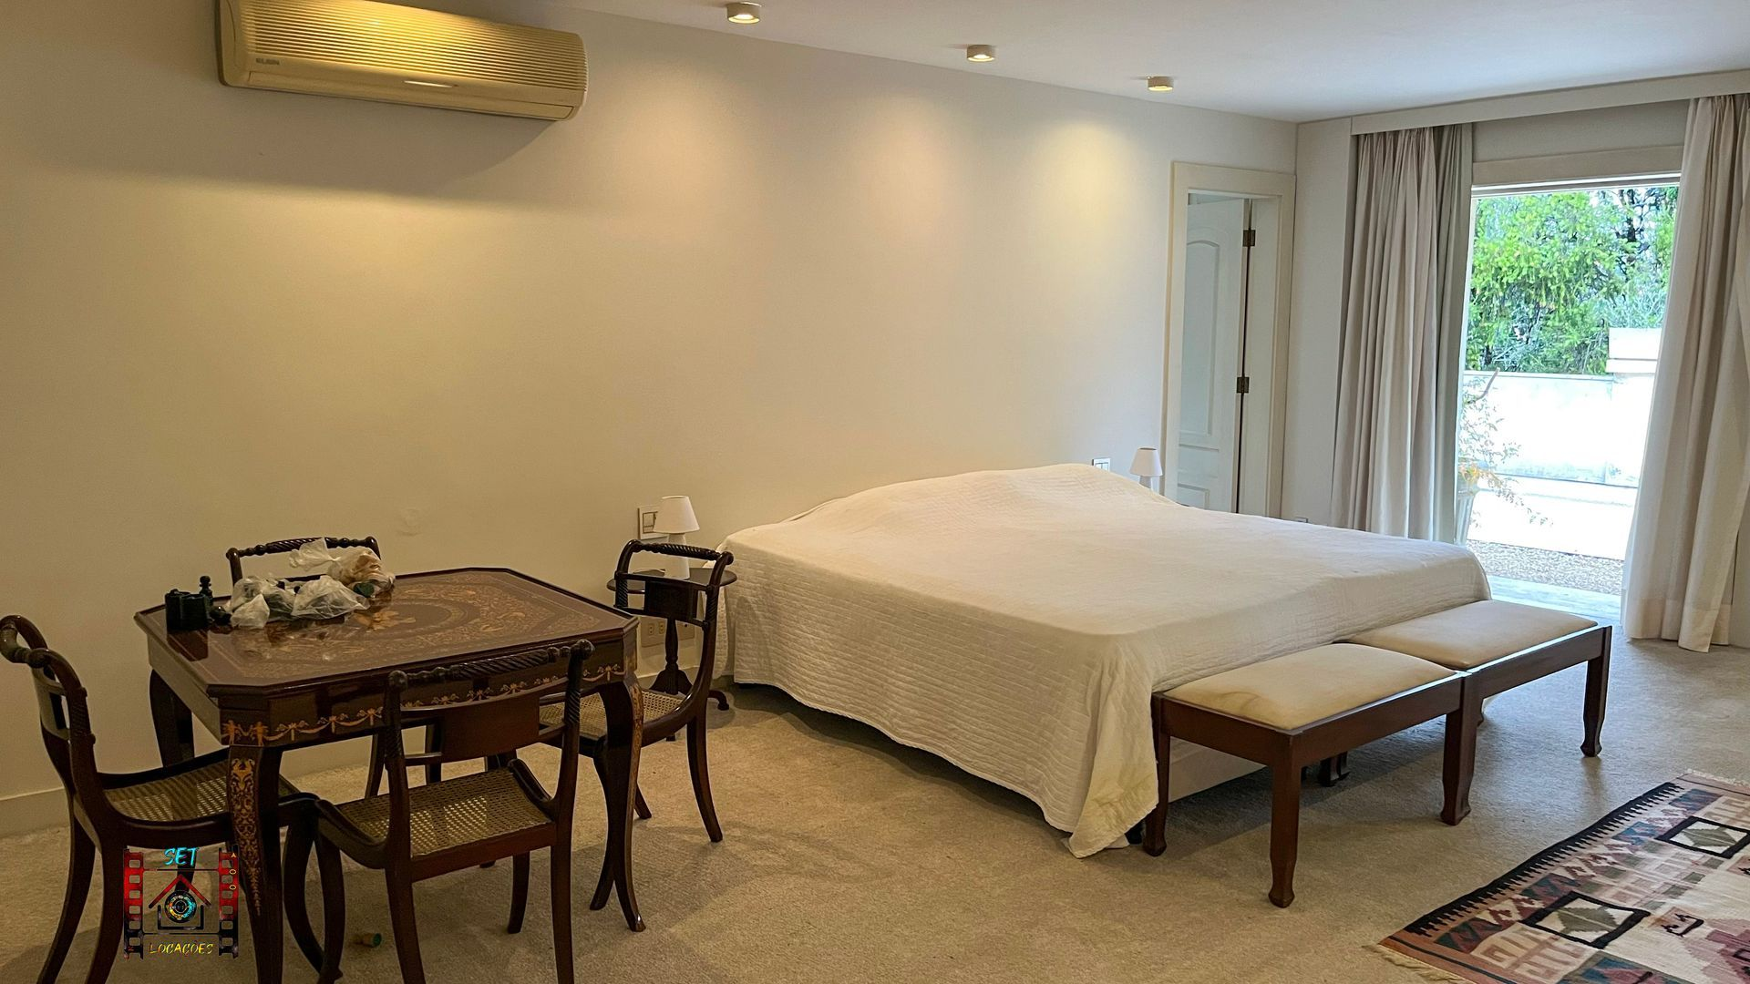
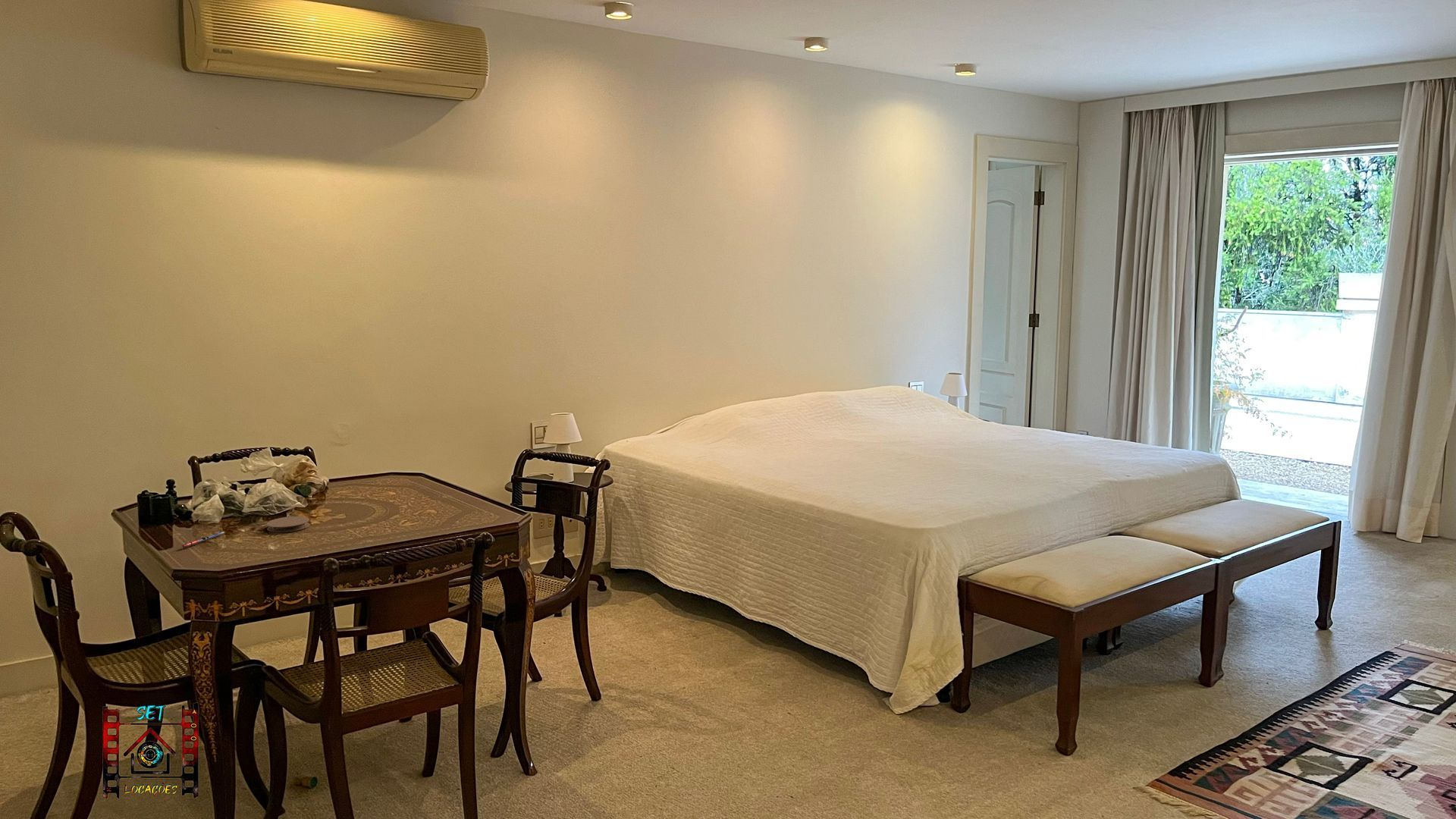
+ coaster [266,516,310,533]
+ pen [181,531,225,548]
